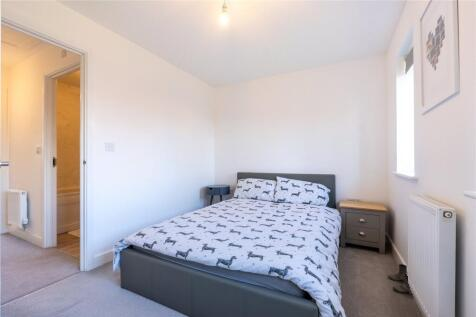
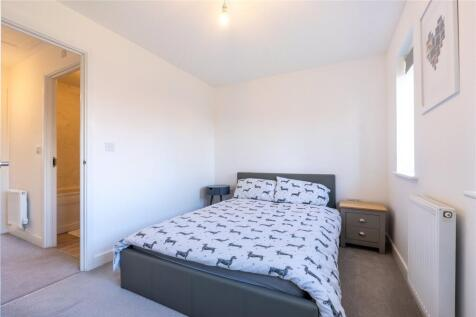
- boots [387,263,413,295]
